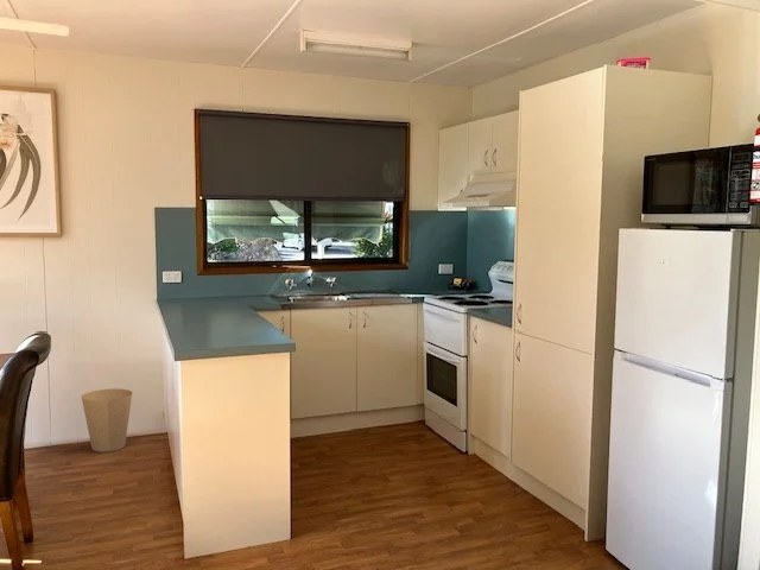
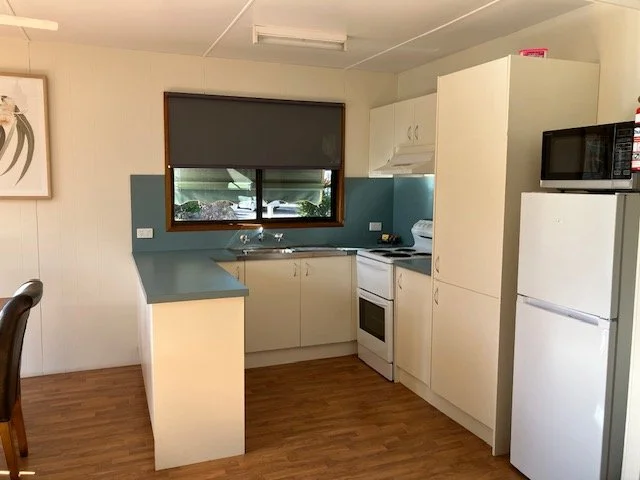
- trash can [81,388,133,454]
